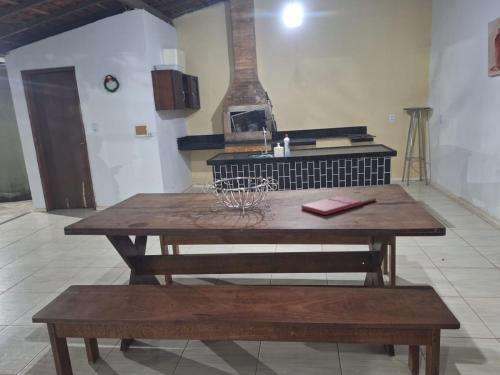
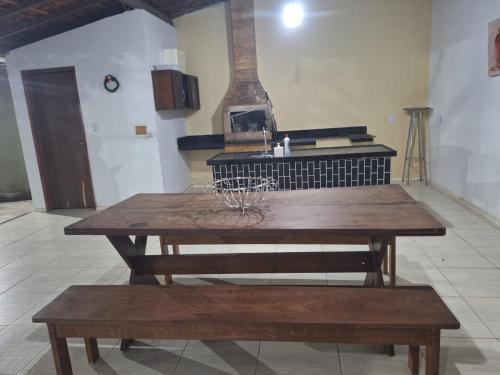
- cutting board [300,191,377,216]
